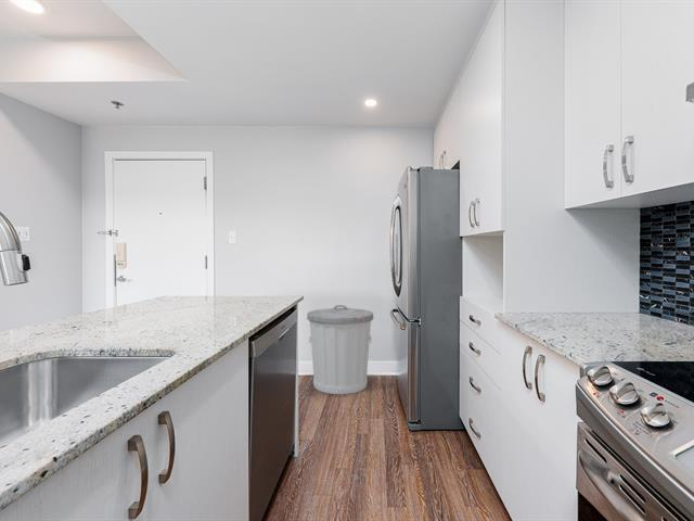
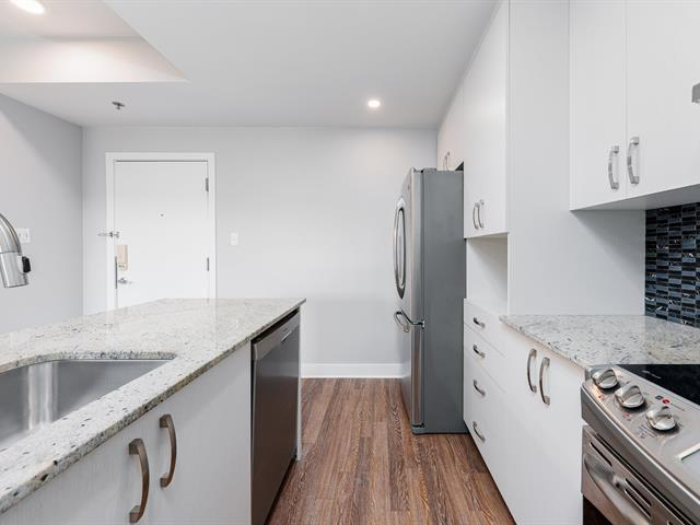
- trash can [306,304,375,395]
